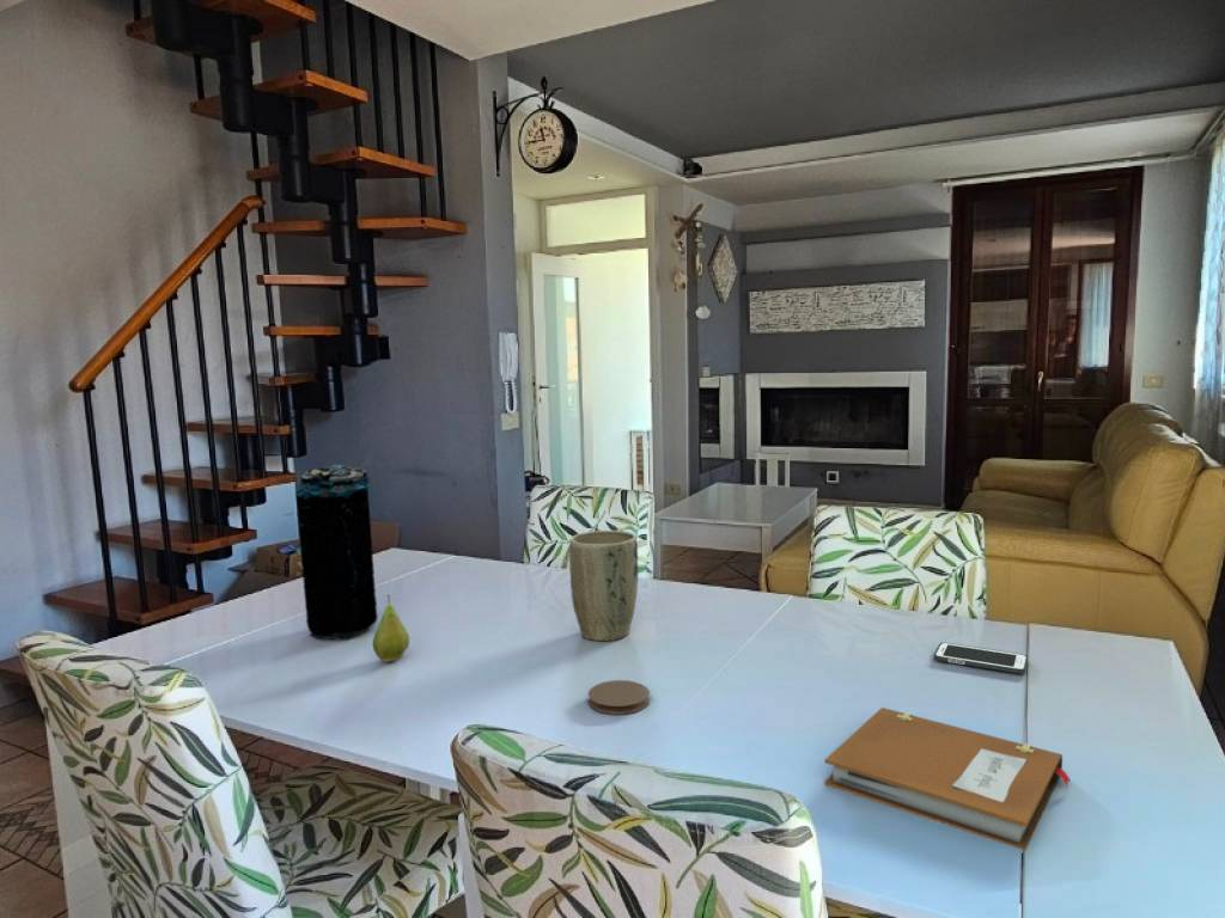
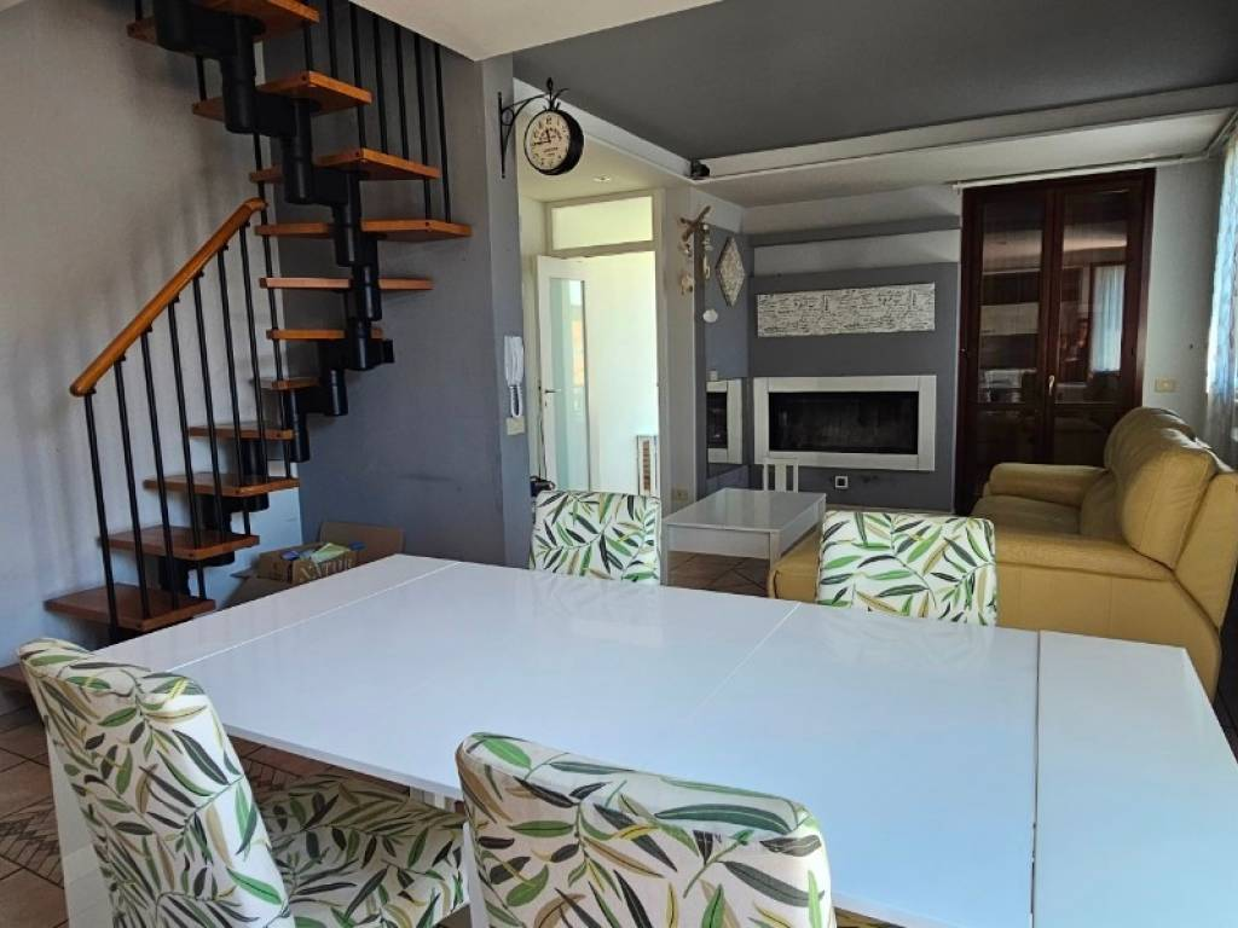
- fruit [372,594,410,662]
- coaster [587,679,651,716]
- plant pot [568,530,640,642]
- notebook [823,706,1072,851]
- beverage can [295,464,379,641]
- cell phone [933,642,1029,675]
